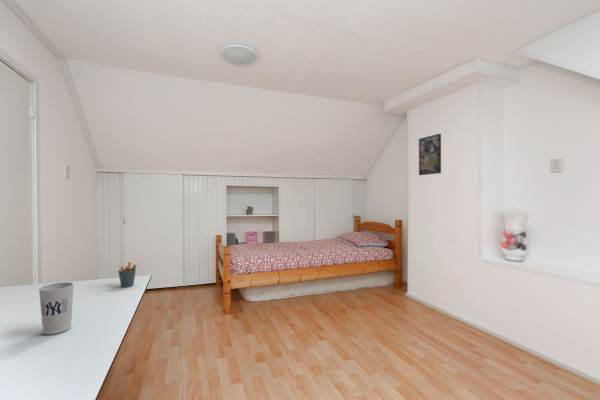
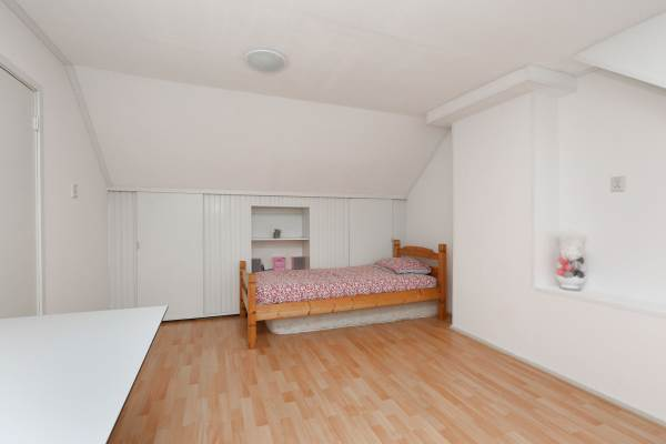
- pen holder [116,261,137,288]
- cup [38,281,75,336]
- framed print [418,133,442,176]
